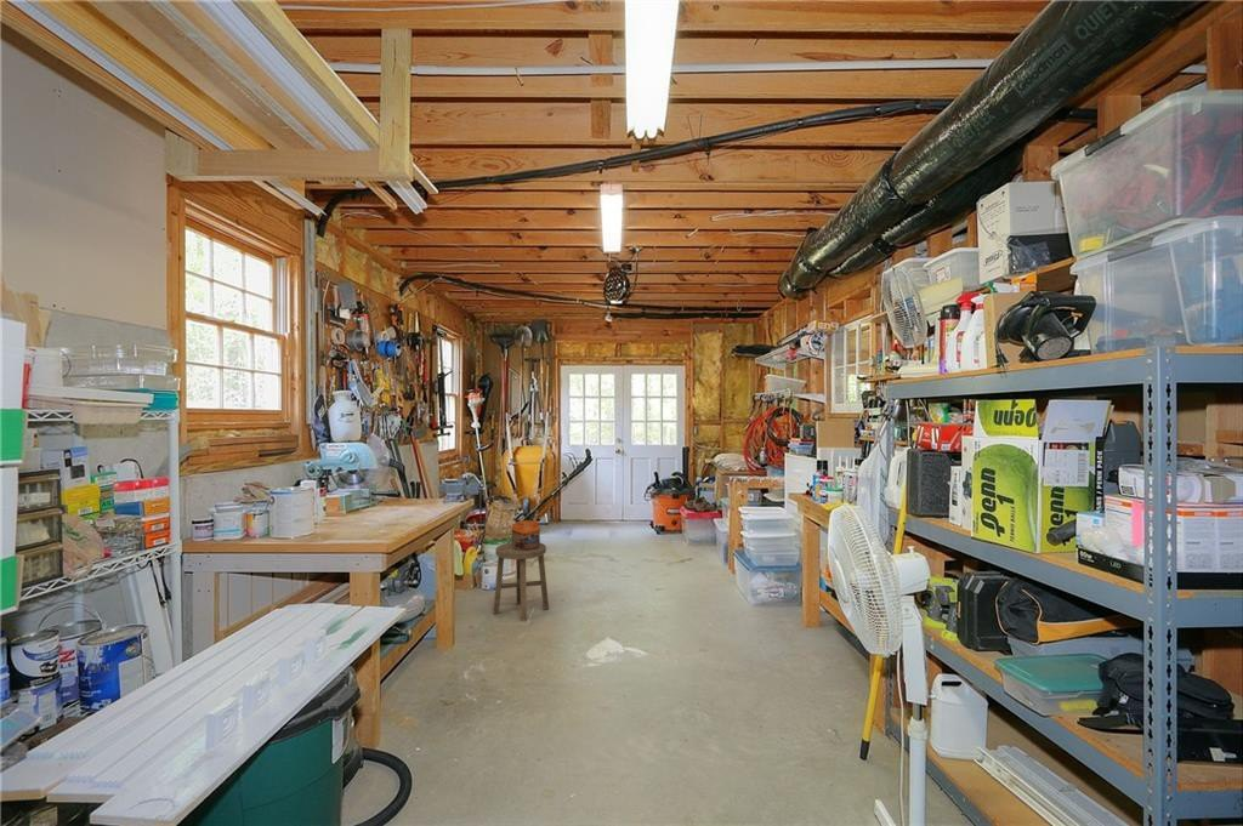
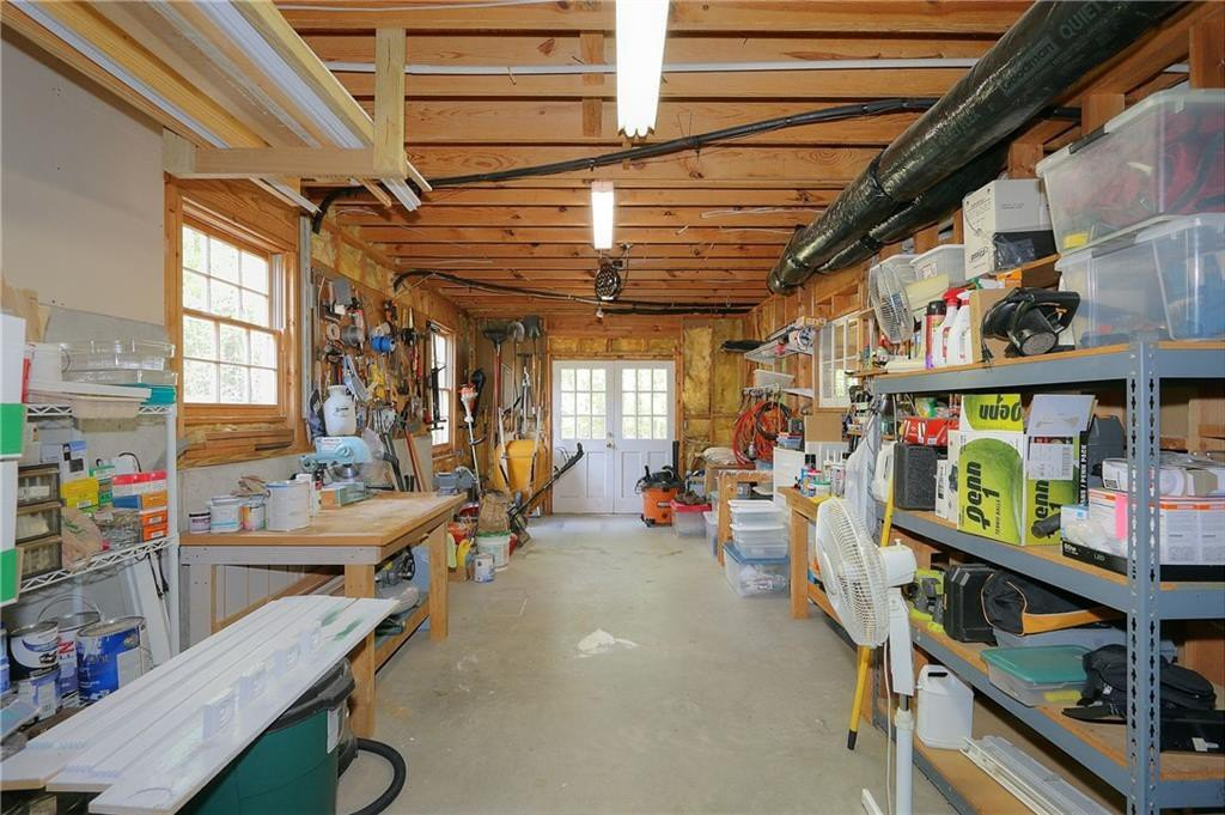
- stool [493,541,550,622]
- can [510,519,541,551]
